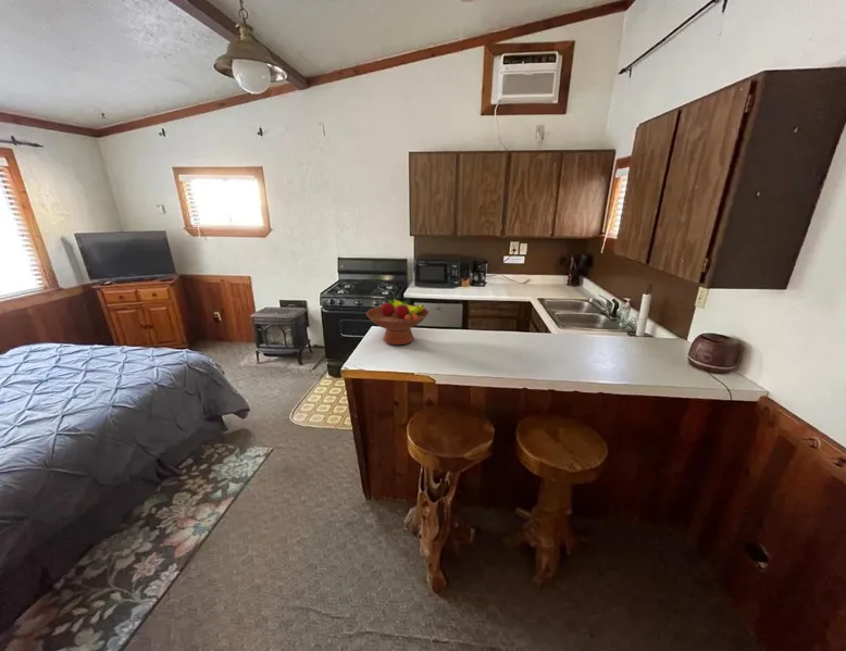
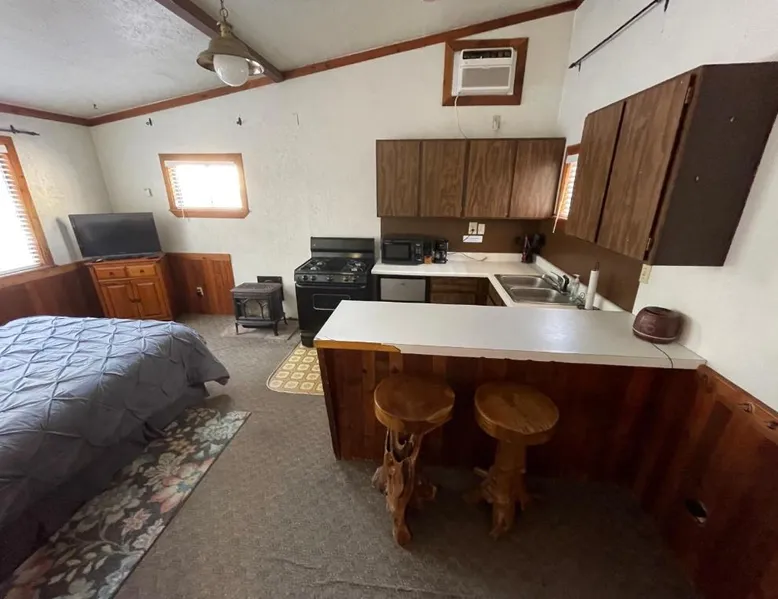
- fruit bowl [365,296,430,346]
